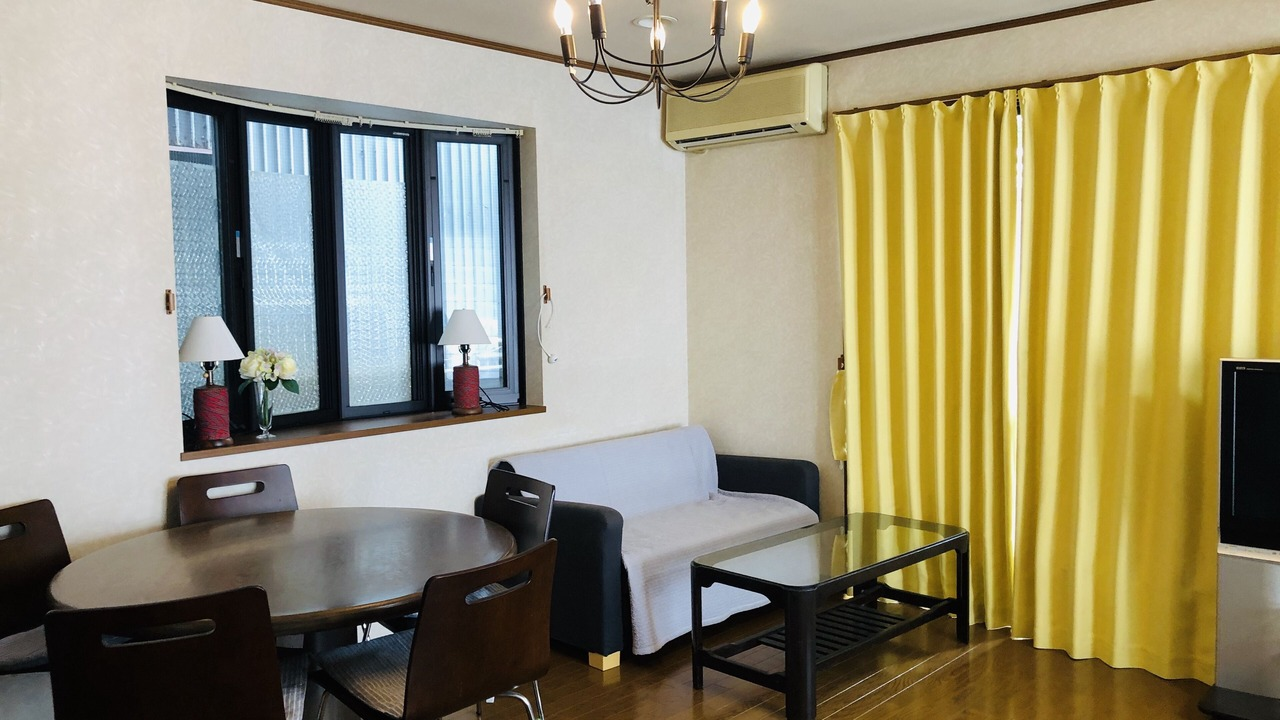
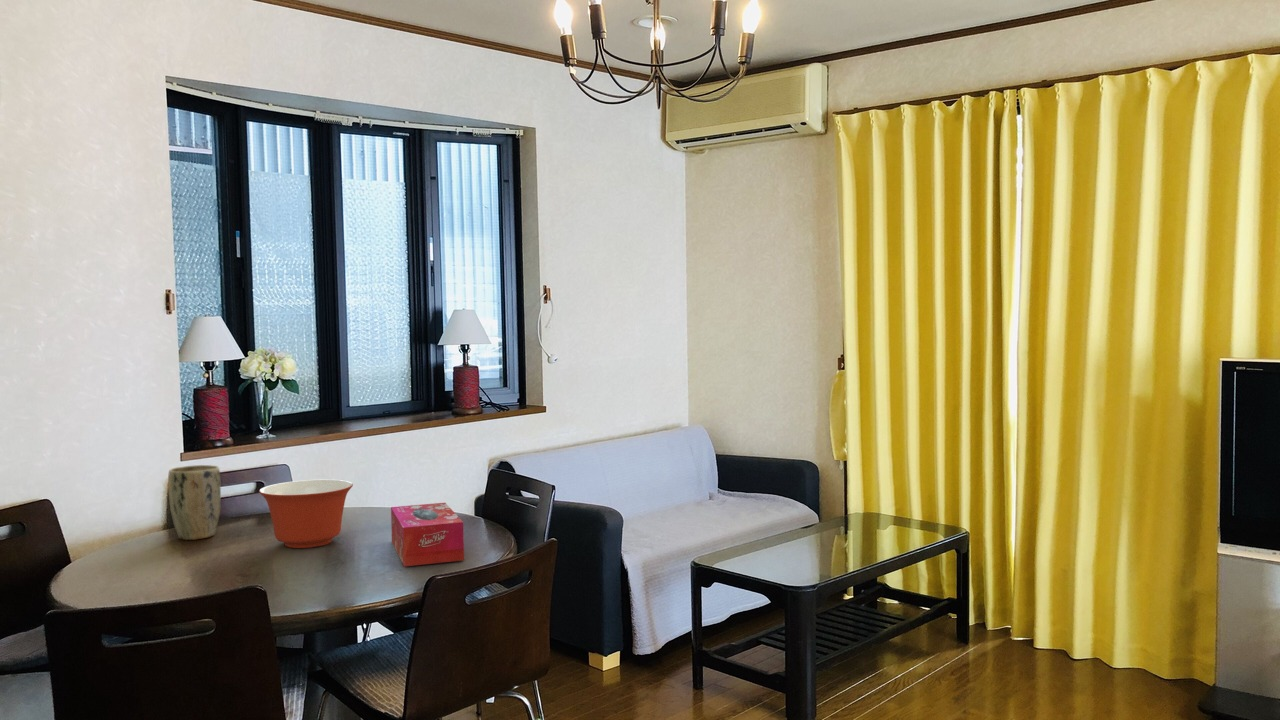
+ plant pot [167,464,222,541]
+ tissue box [390,502,465,567]
+ mixing bowl [258,479,354,549]
